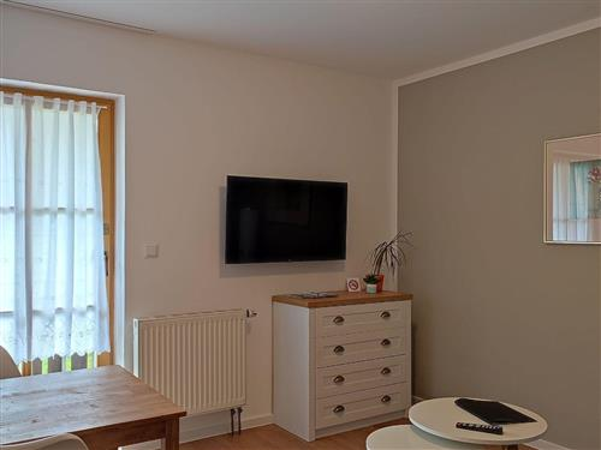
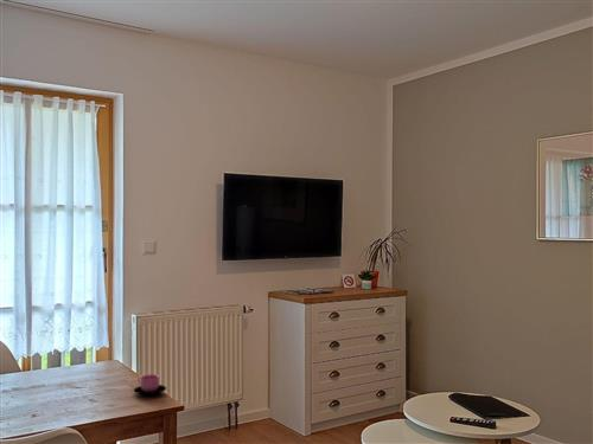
+ cup [133,373,167,395]
